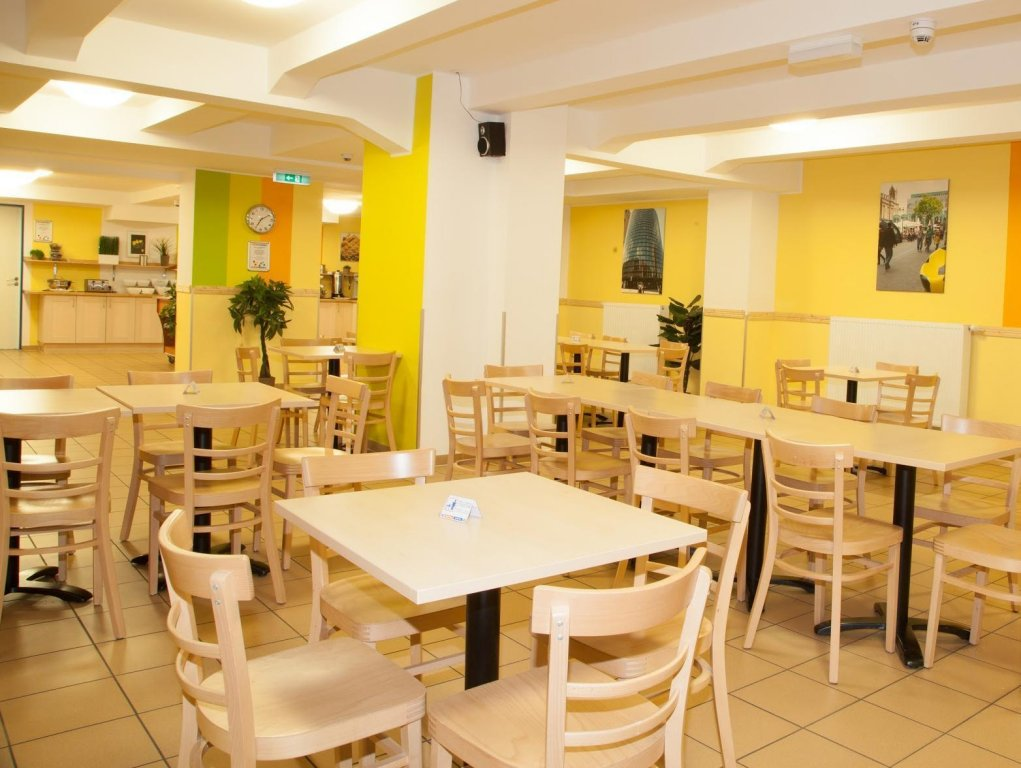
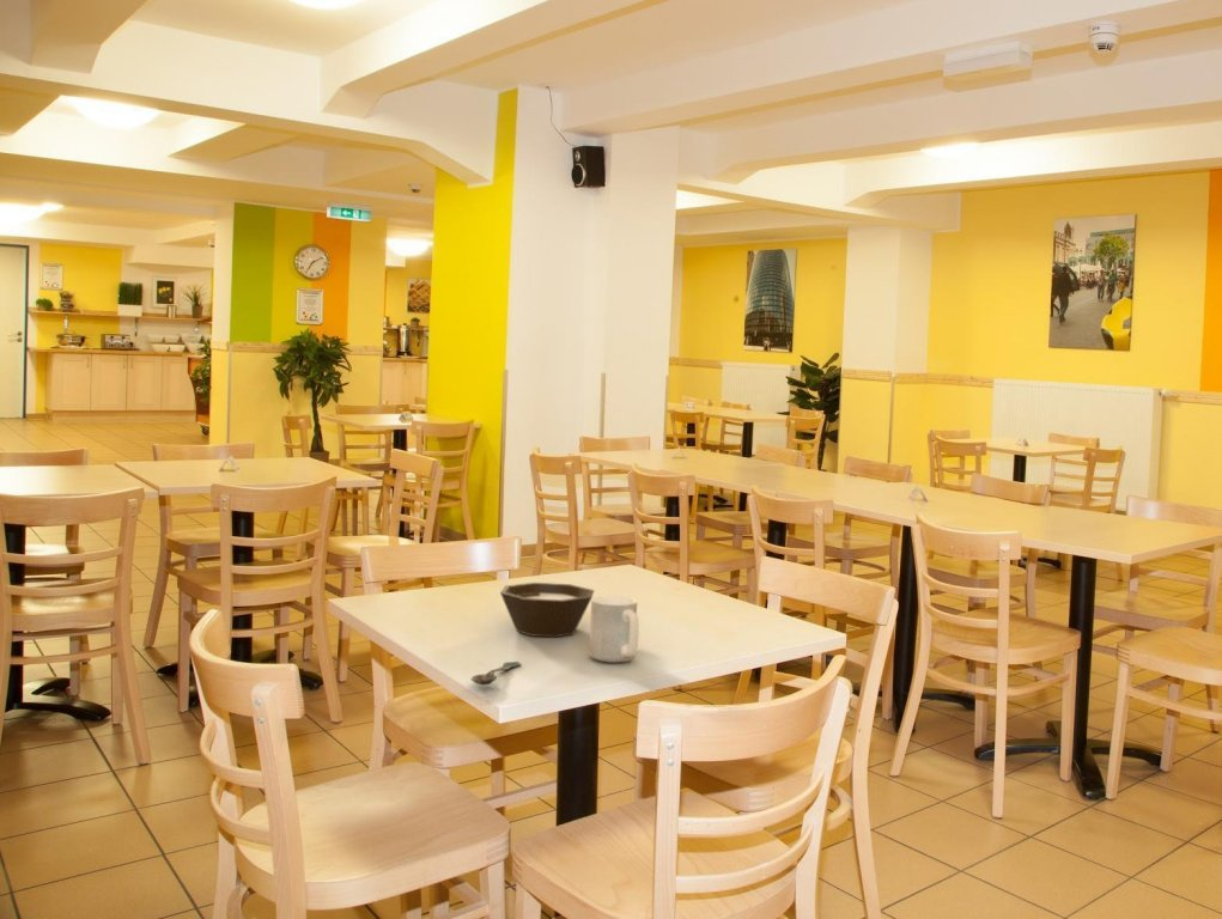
+ mug [588,595,640,664]
+ spoon [470,661,522,686]
+ bowl [499,582,596,638]
